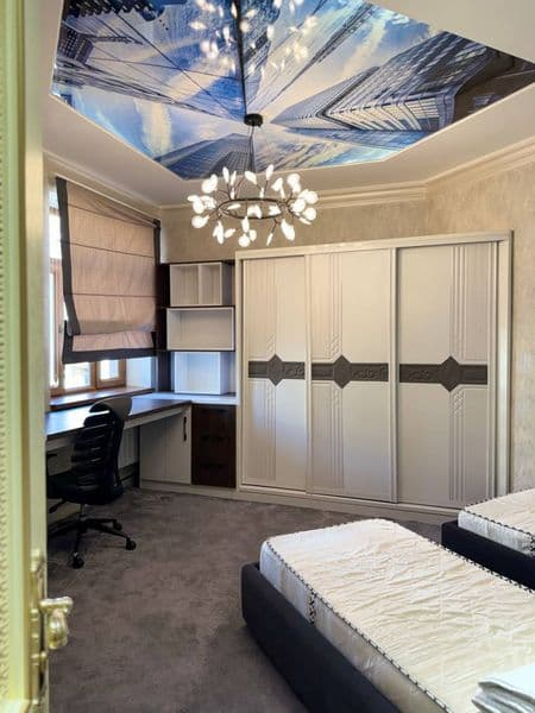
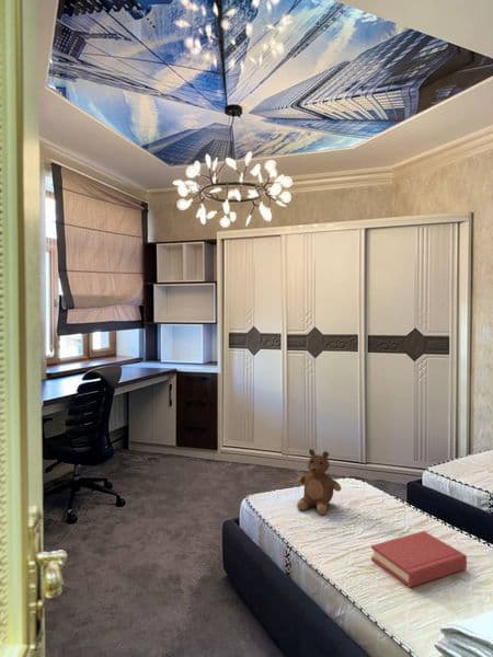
+ hardback book [370,530,468,588]
+ teddy bear [296,448,342,516]
